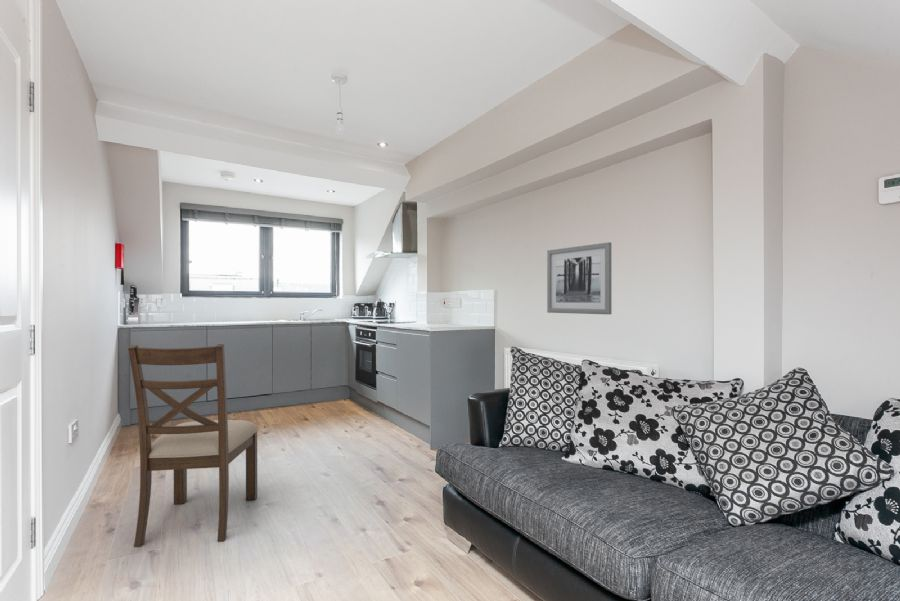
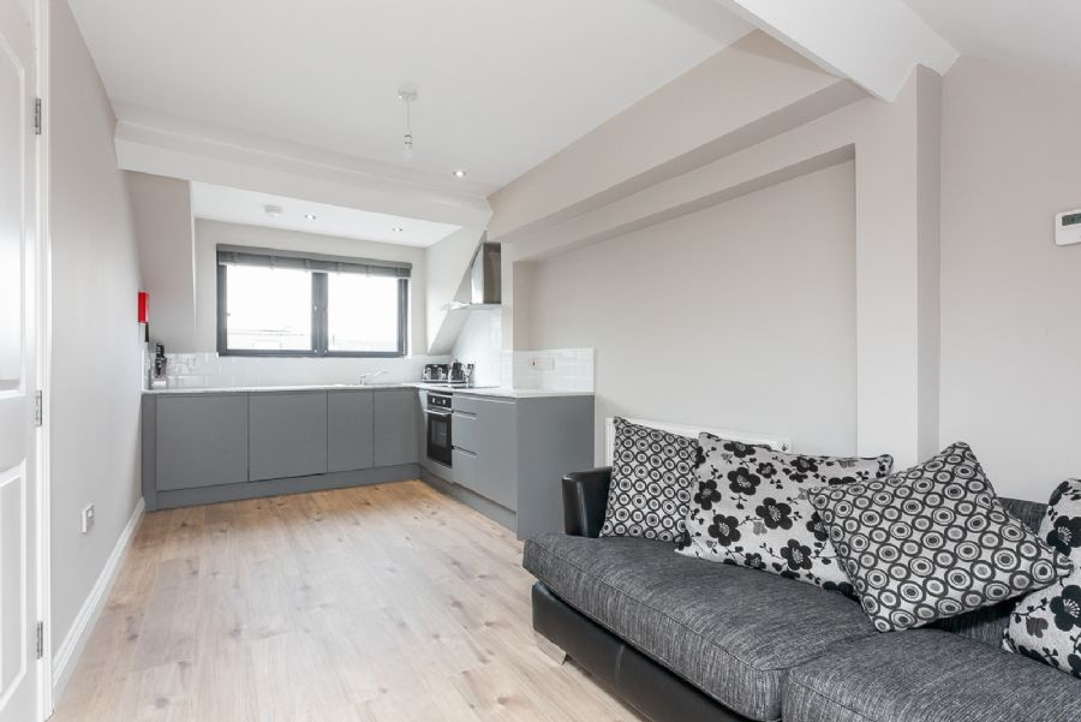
- chair [127,343,259,548]
- wall art [546,241,613,315]
